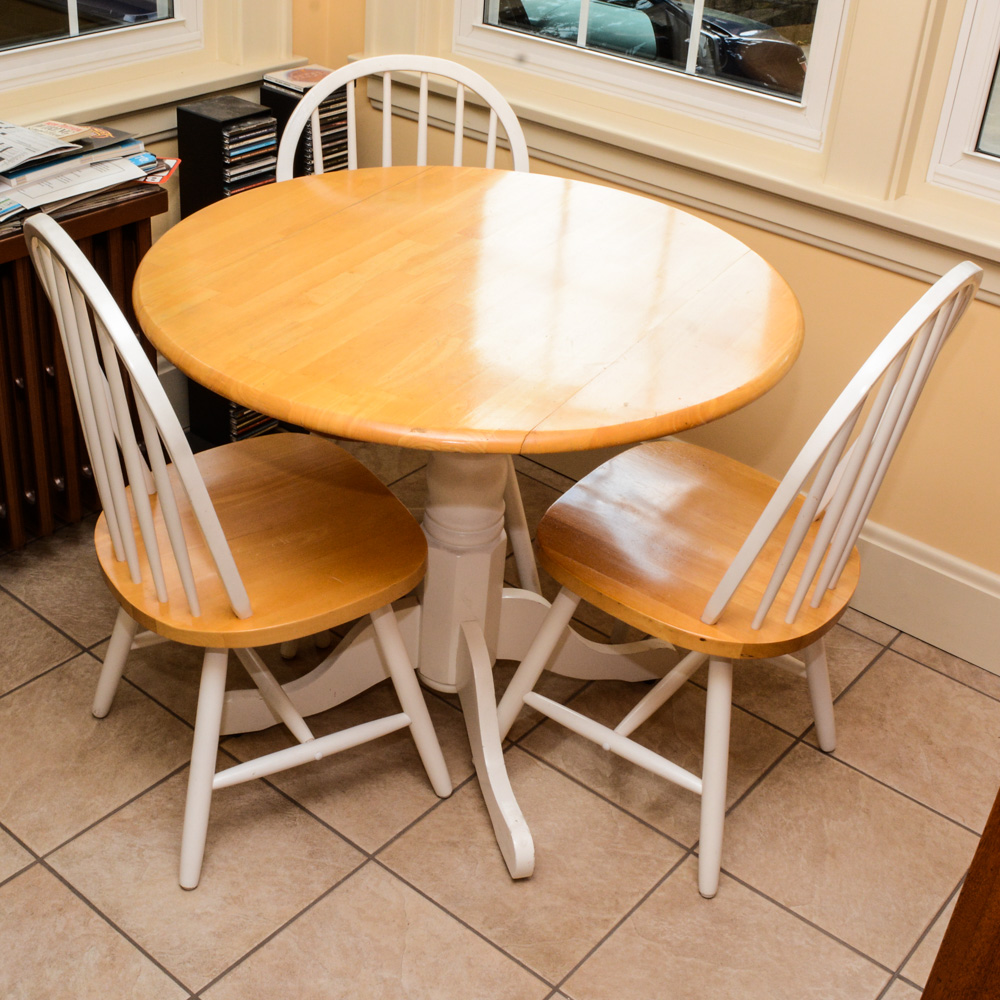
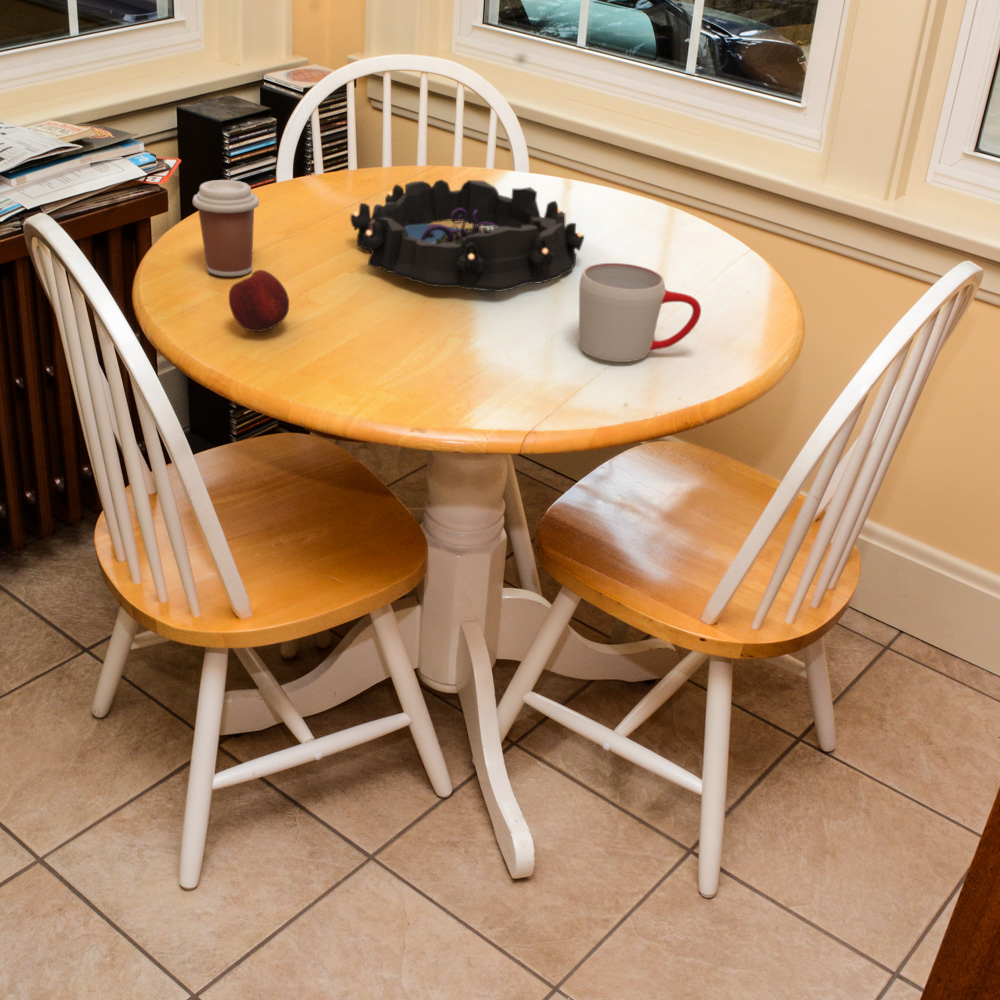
+ mug [578,262,702,363]
+ coffee cup [192,179,260,277]
+ apple [228,269,290,334]
+ decorative bowl [349,178,585,293]
